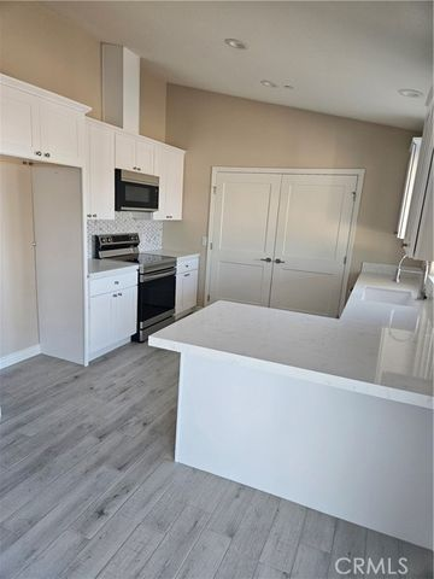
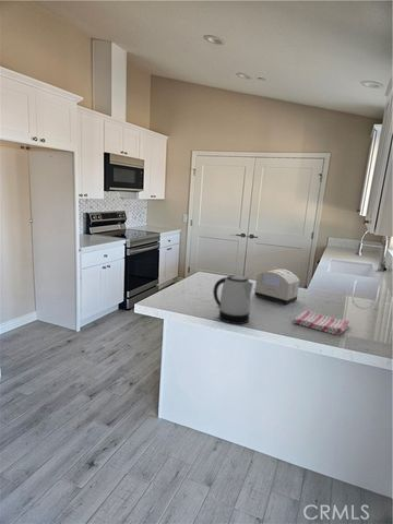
+ toaster [253,266,300,306]
+ kettle [212,274,254,325]
+ dish towel [291,310,350,336]
